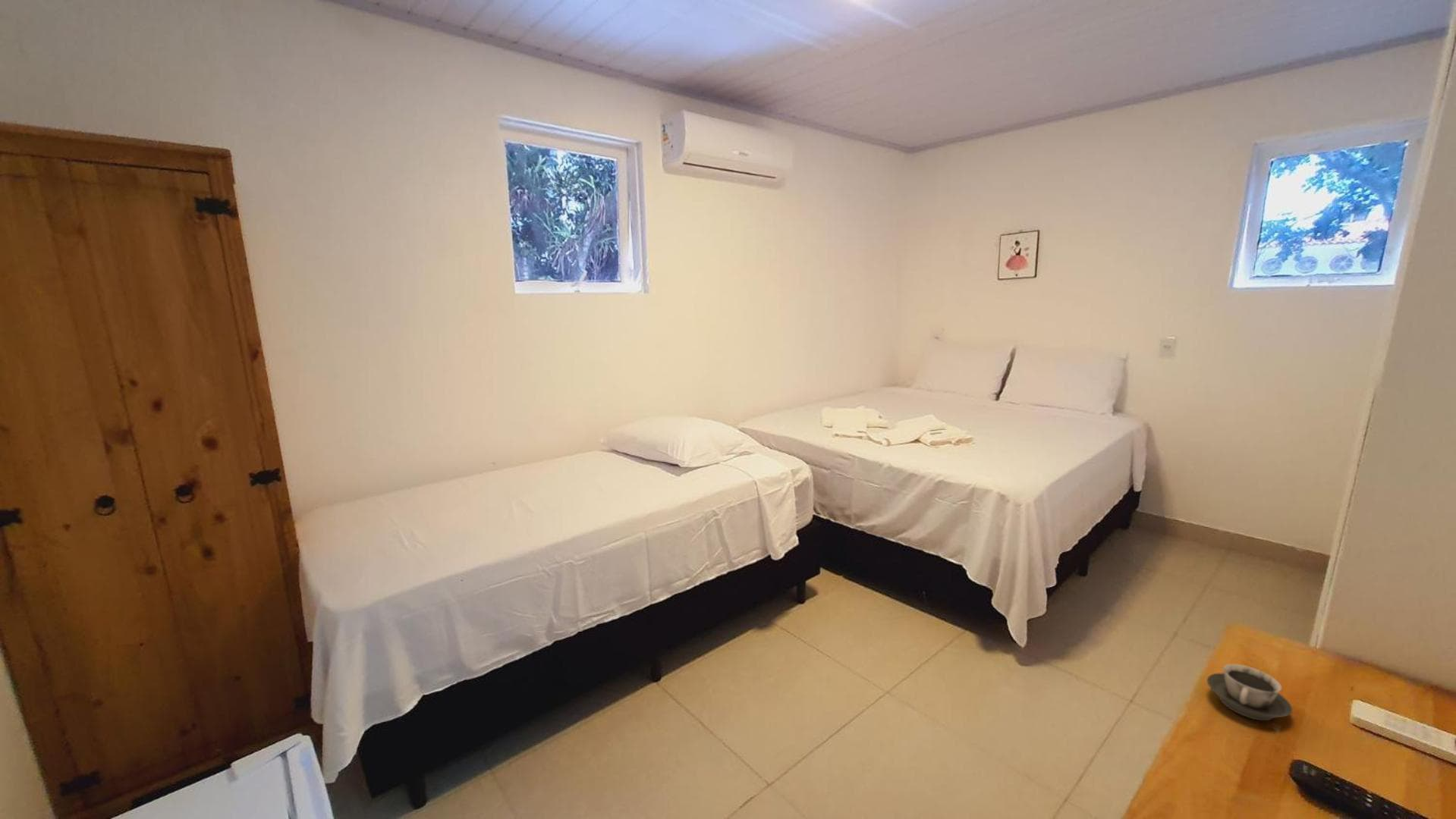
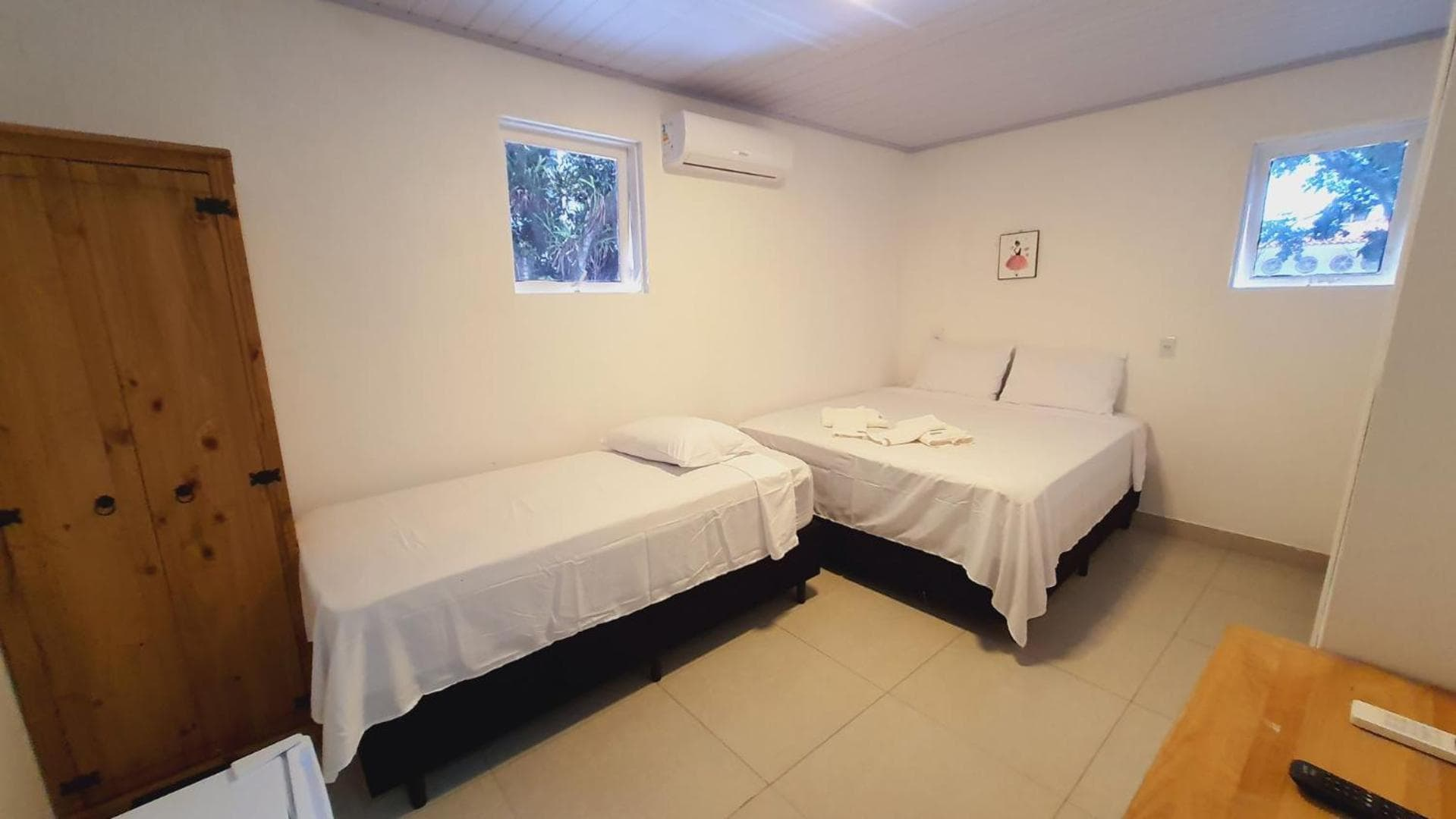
- cup [1206,664,1294,721]
